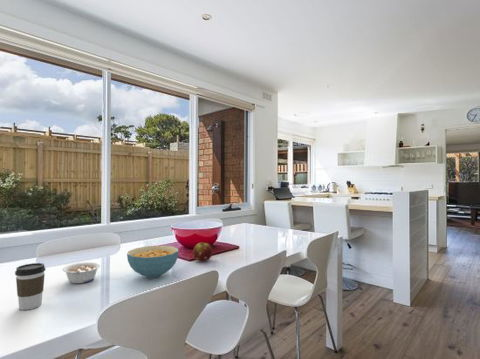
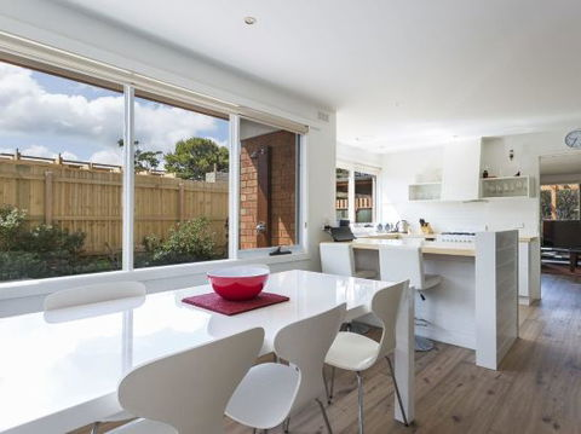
- cereal bowl [126,244,180,279]
- coffee cup [14,262,46,311]
- fruit [192,242,213,262]
- legume [62,261,101,284]
